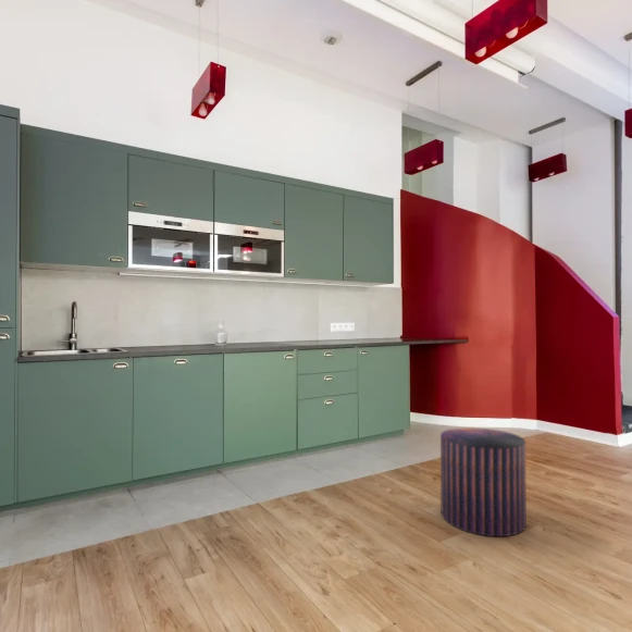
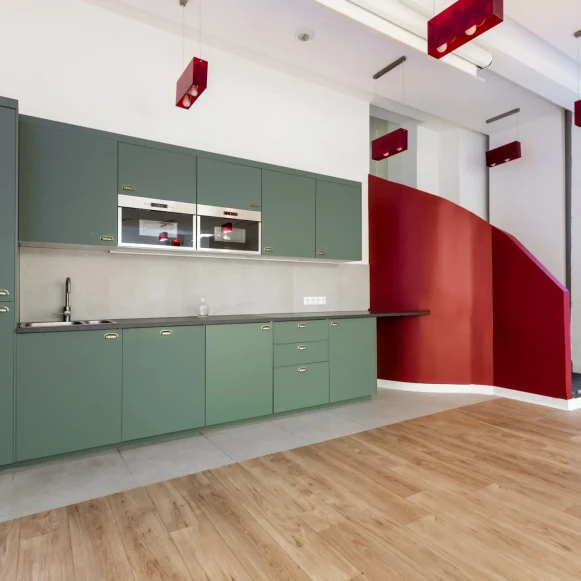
- stool [439,426,528,537]
